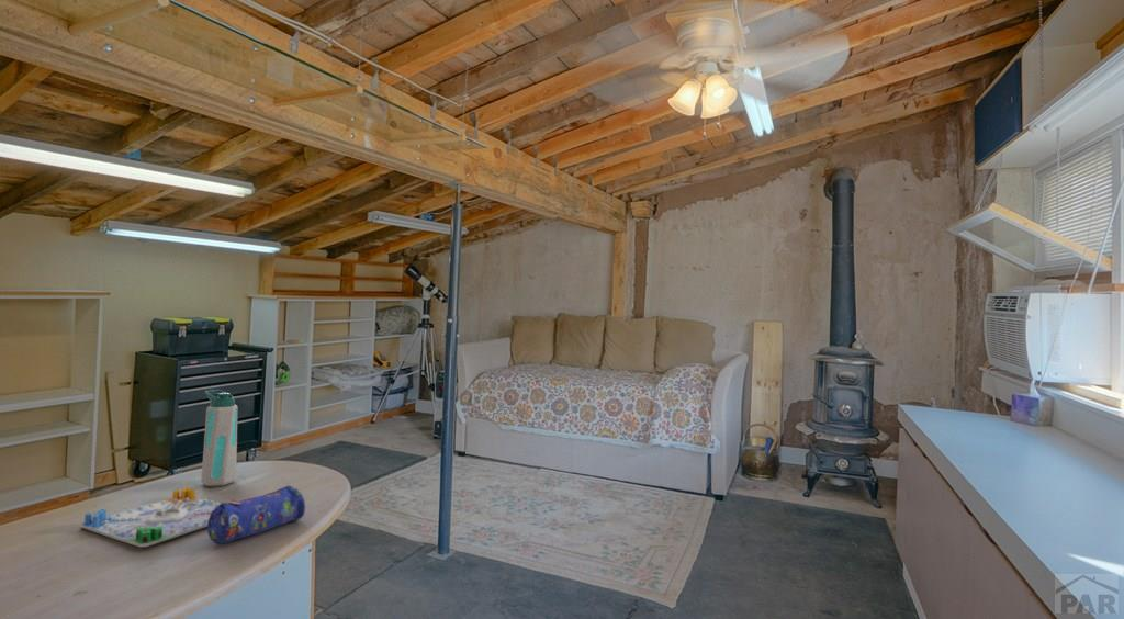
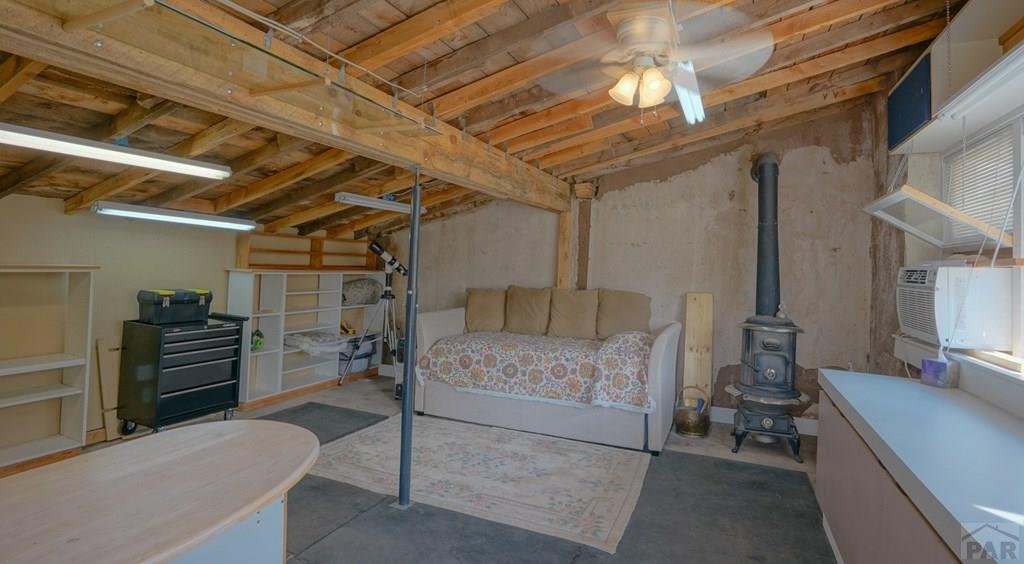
- board game [79,486,237,549]
- water bottle [200,389,238,487]
- pencil case [206,485,306,545]
